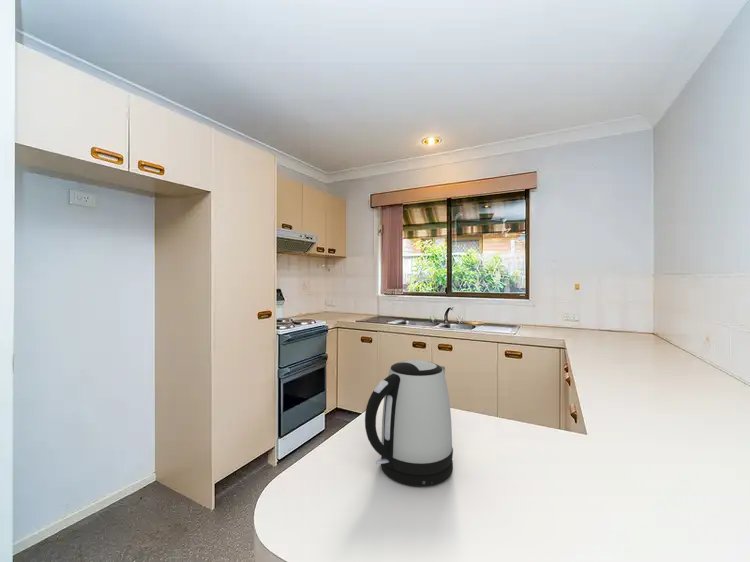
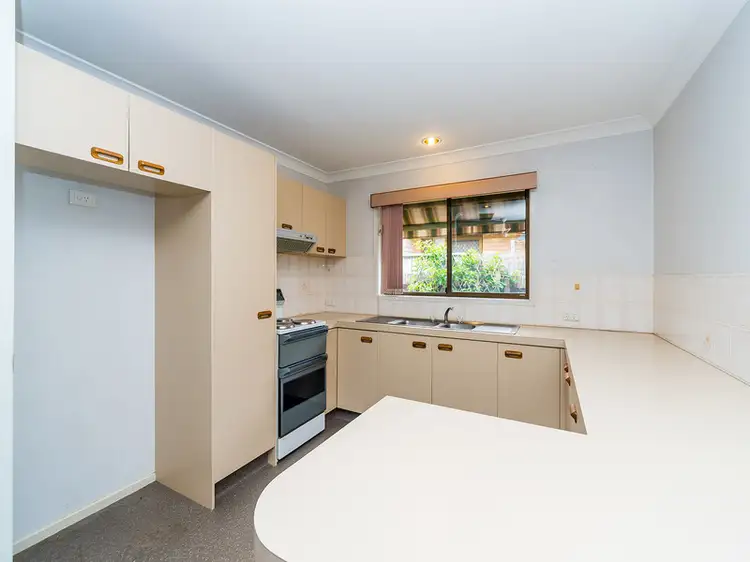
- kettle [364,359,454,487]
